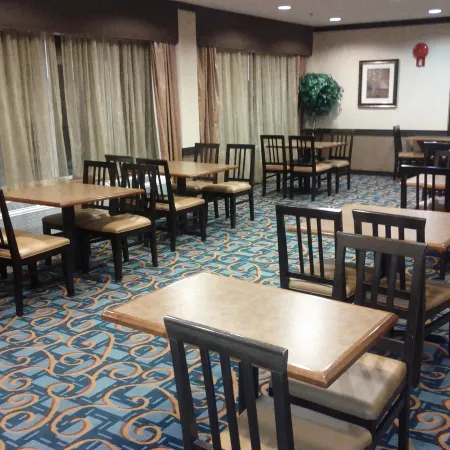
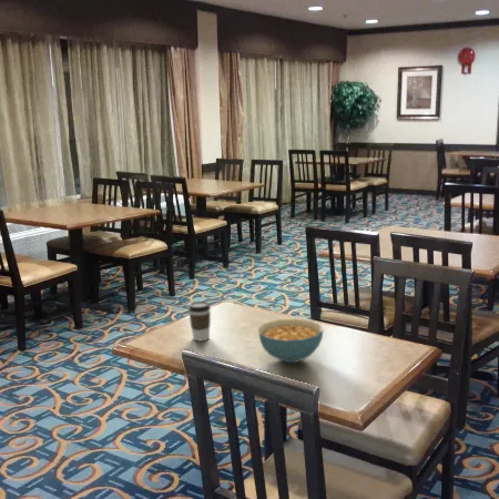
+ cereal bowl [257,318,324,364]
+ coffee cup [187,301,212,342]
